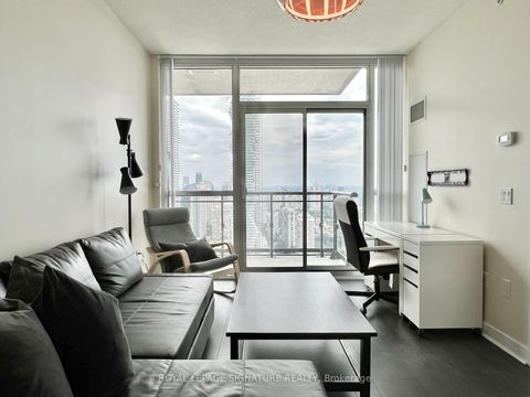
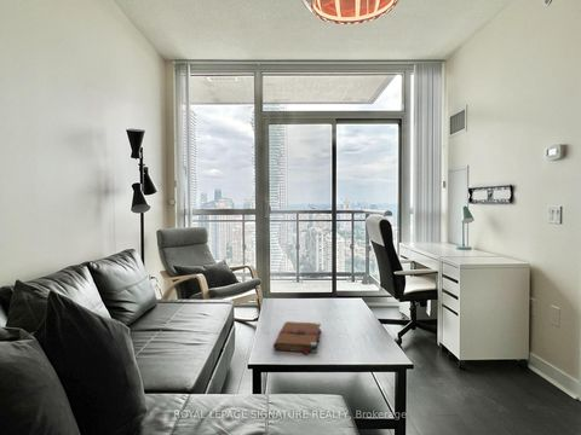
+ book [272,320,322,355]
